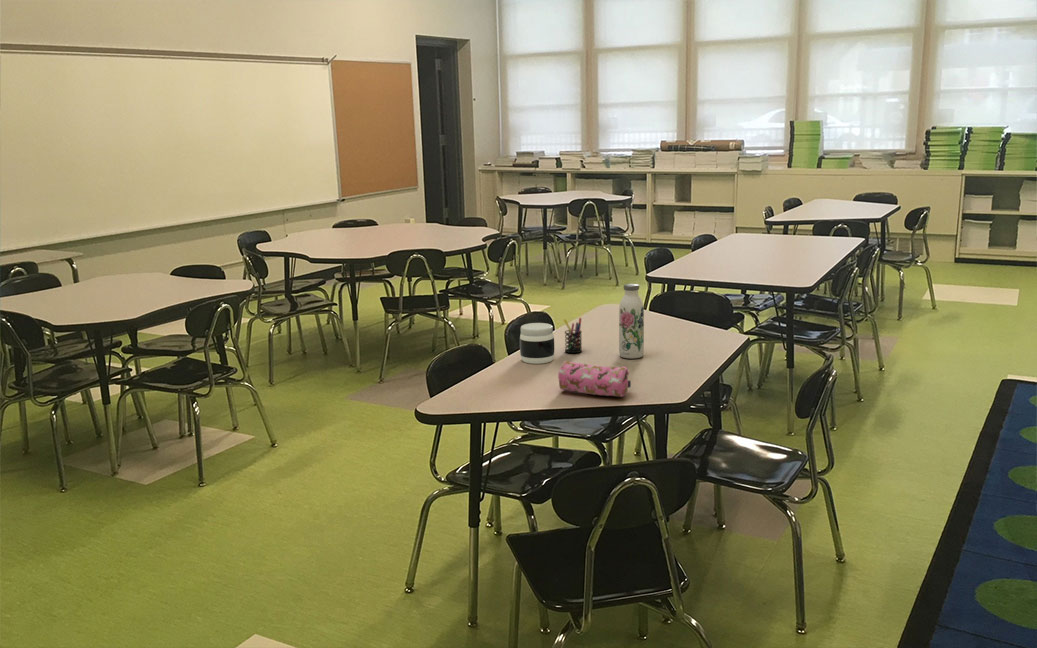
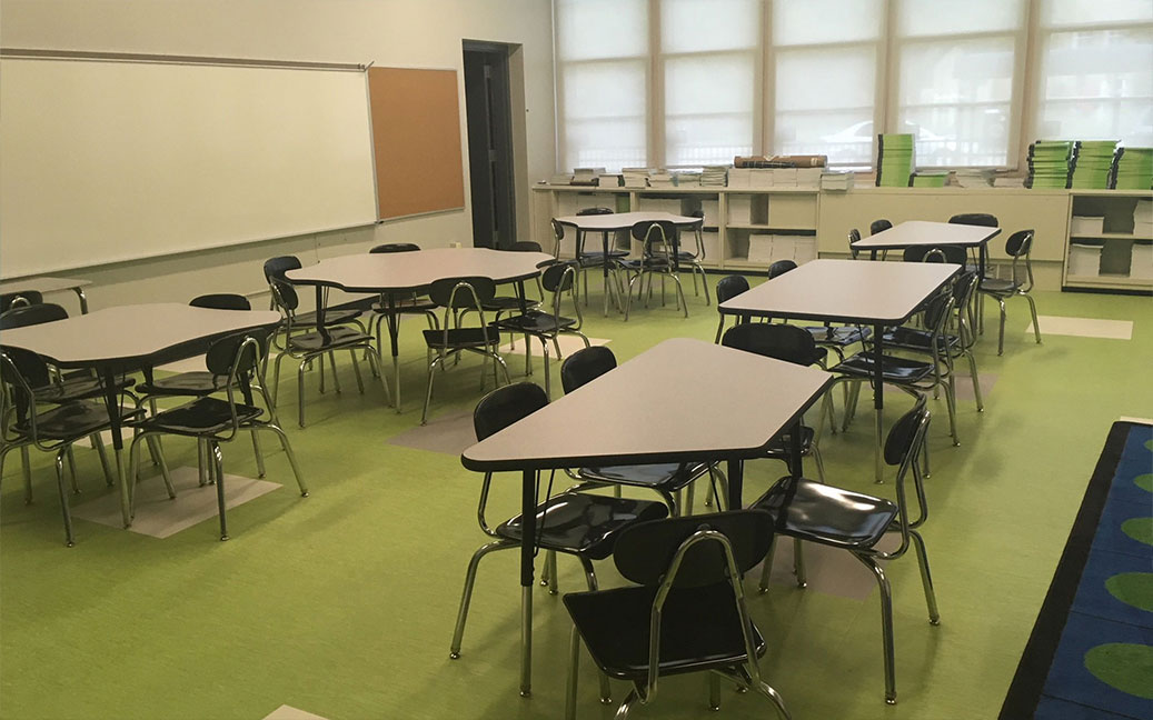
- pen holder [563,317,583,354]
- water bottle [618,283,645,360]
- jar [519,322,555,365]
- pencil case [557,360,632,398]
